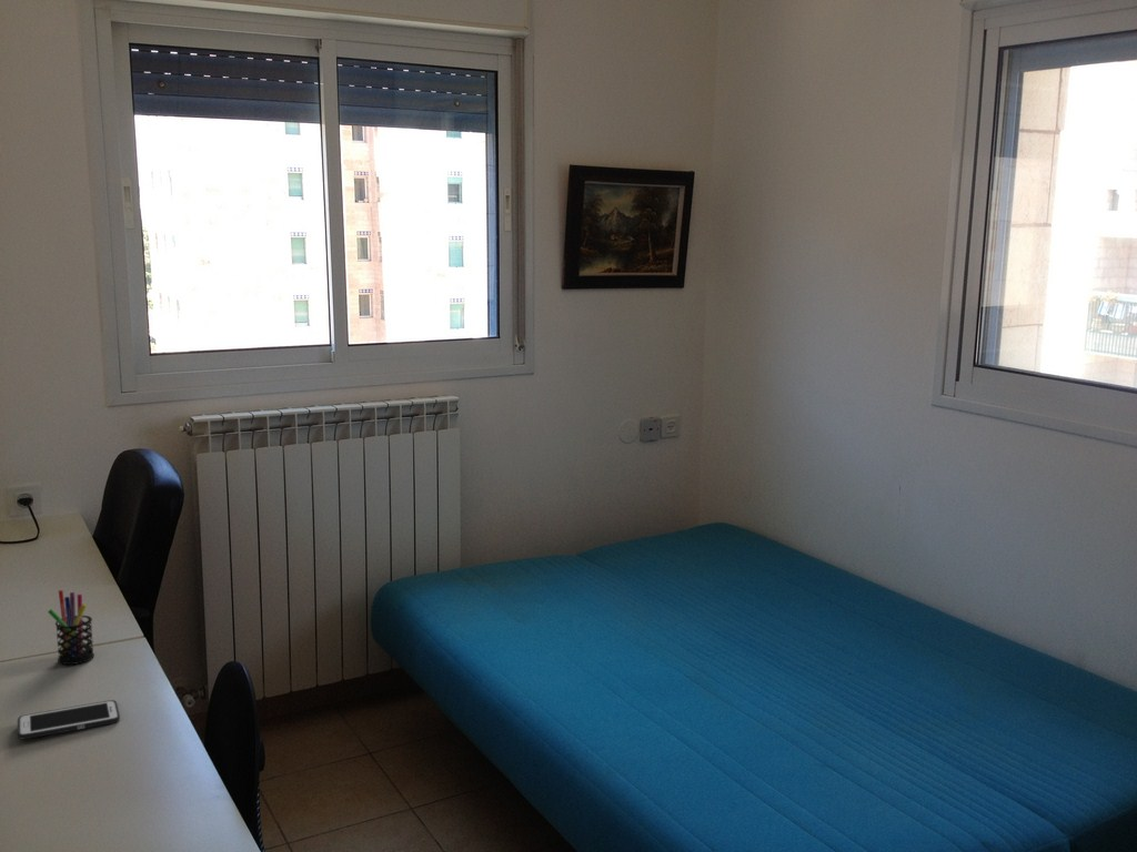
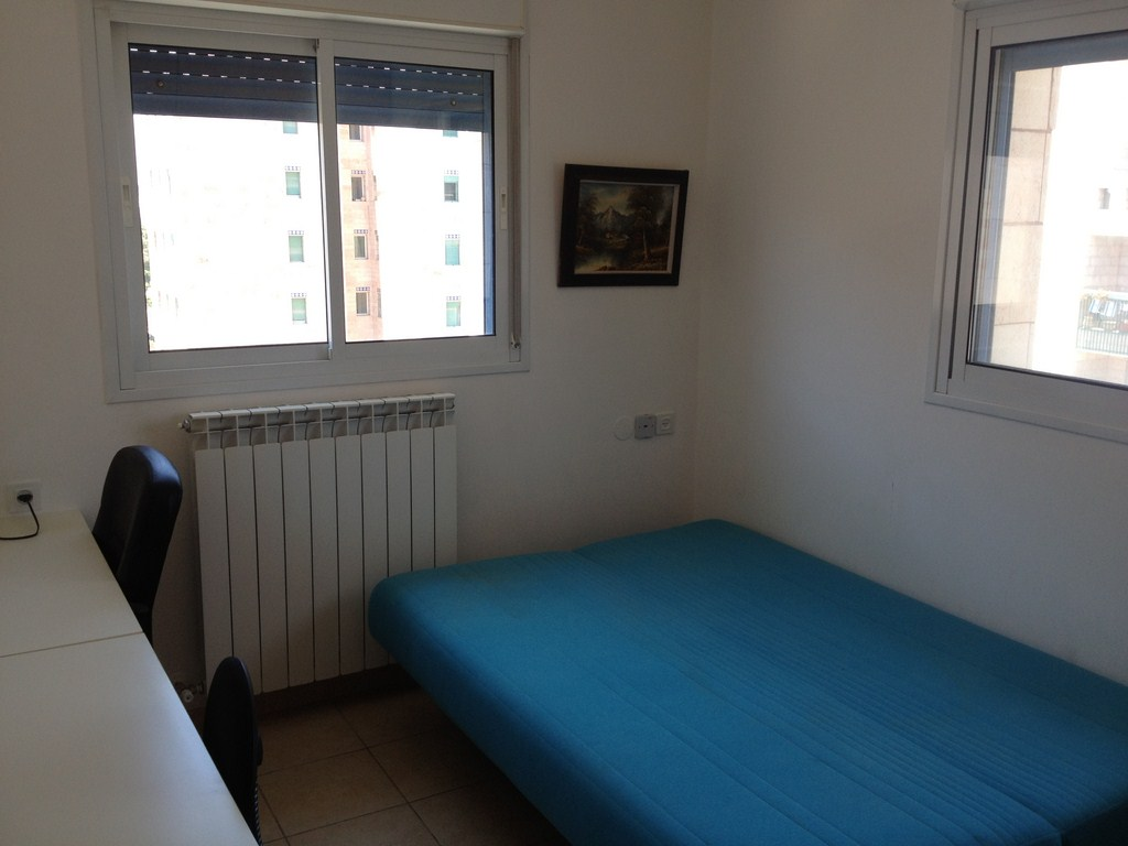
- pen holder [47,589,95,666]
- cell phone [17,699,121,740]
